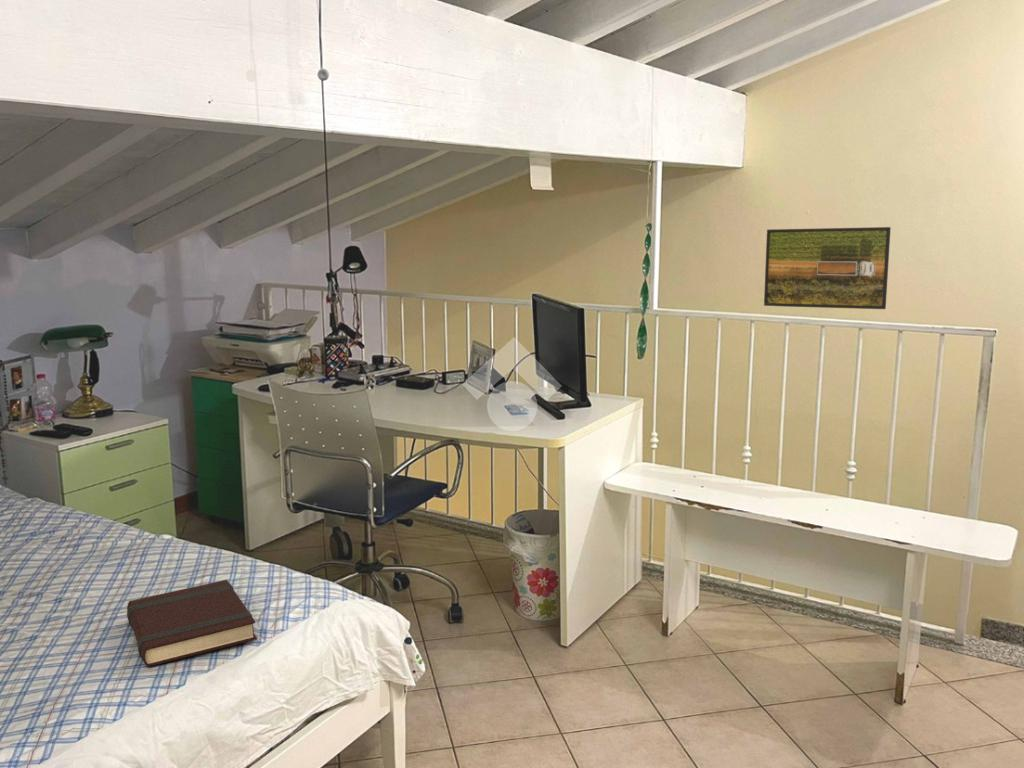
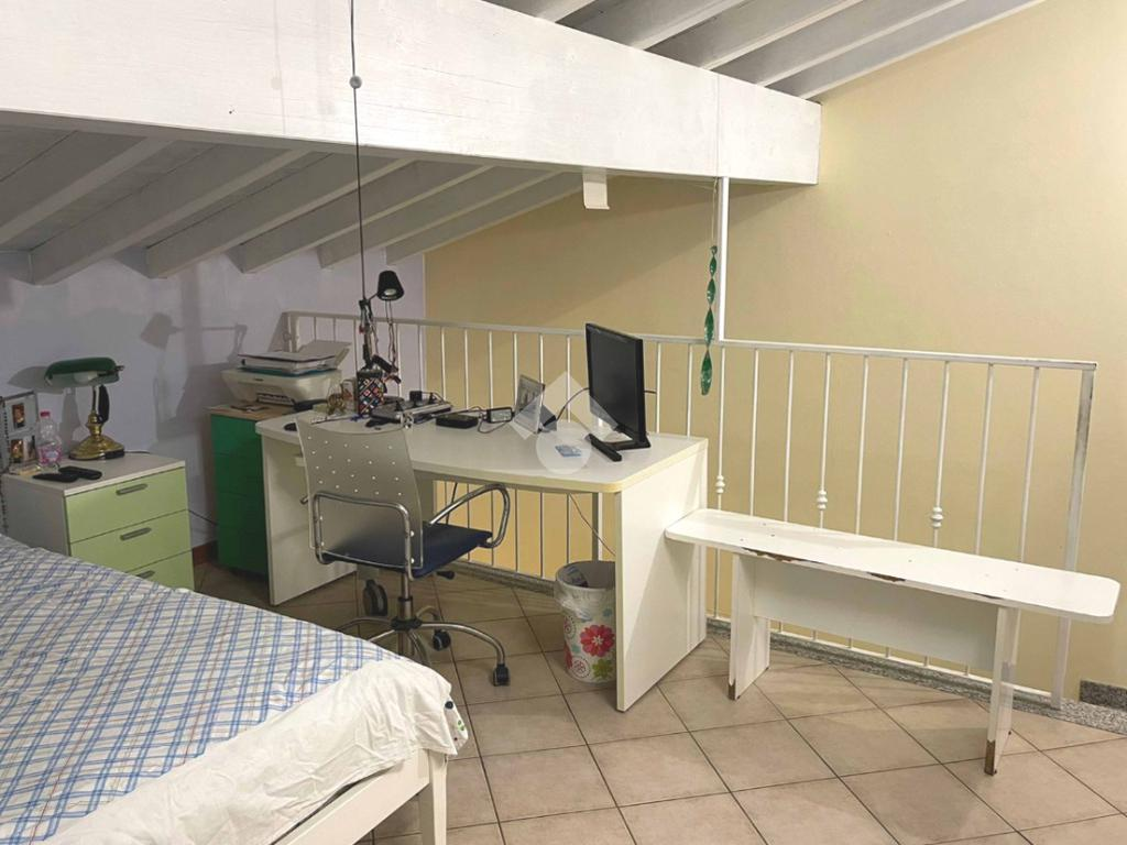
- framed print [763,226,892,310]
- book [126,579,258,668]
